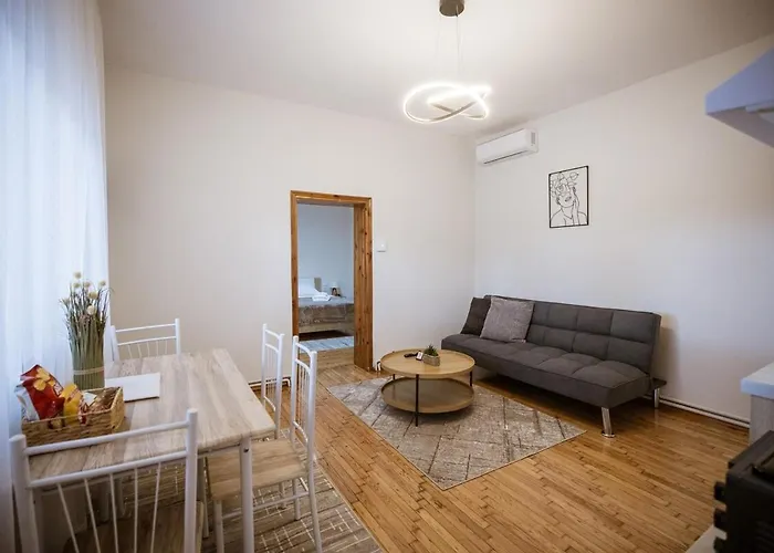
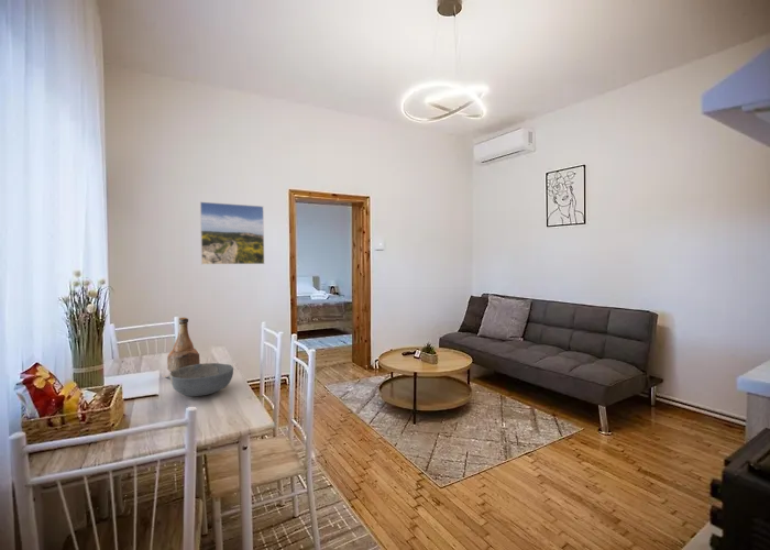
+ bottle [163,317,201,380]
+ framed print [199,201,265,265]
+ bowl [169,362,234,397]
